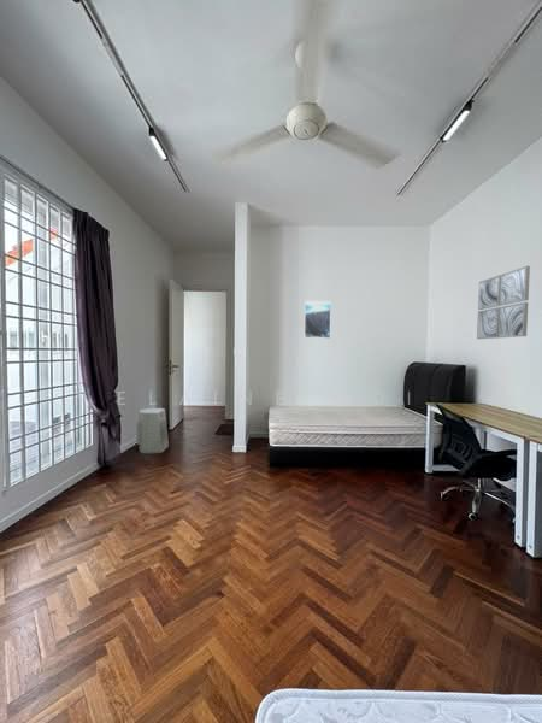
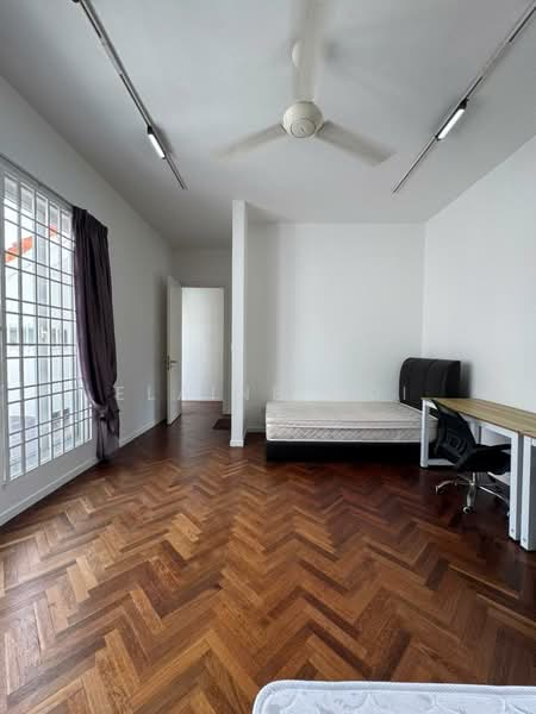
- fan [135,407,170,454]
- wall art [476,265,531,340]
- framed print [304,300,332,340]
